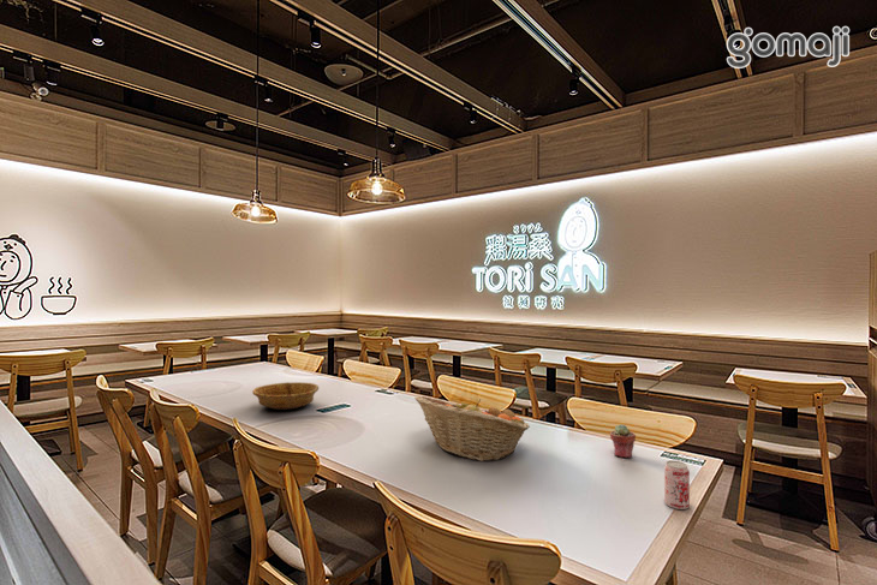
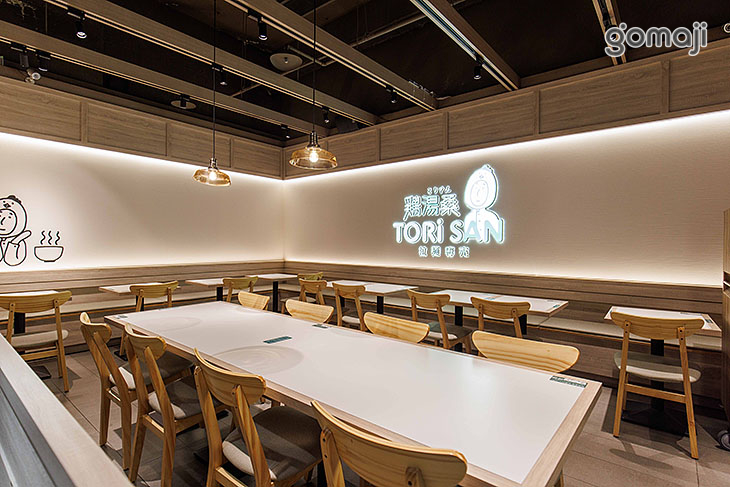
- beverage can [663,459,691,511]
- fruit basket [413,395,531,462]
- potted succulent [609,424,637,459]
- ceramic bowl [251,381,320,411]
